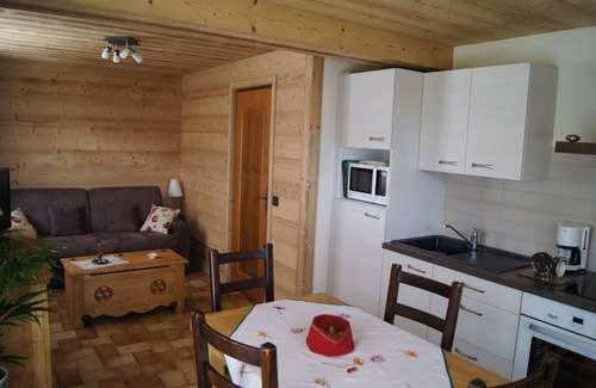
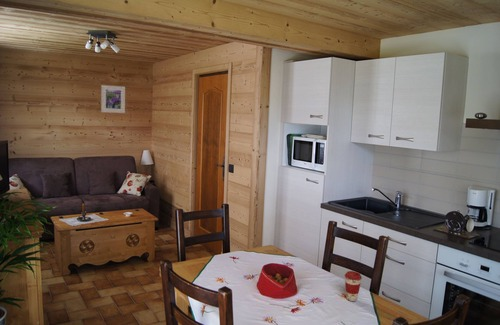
+ coffee cup [344,270,363,302]
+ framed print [100,84,126,114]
